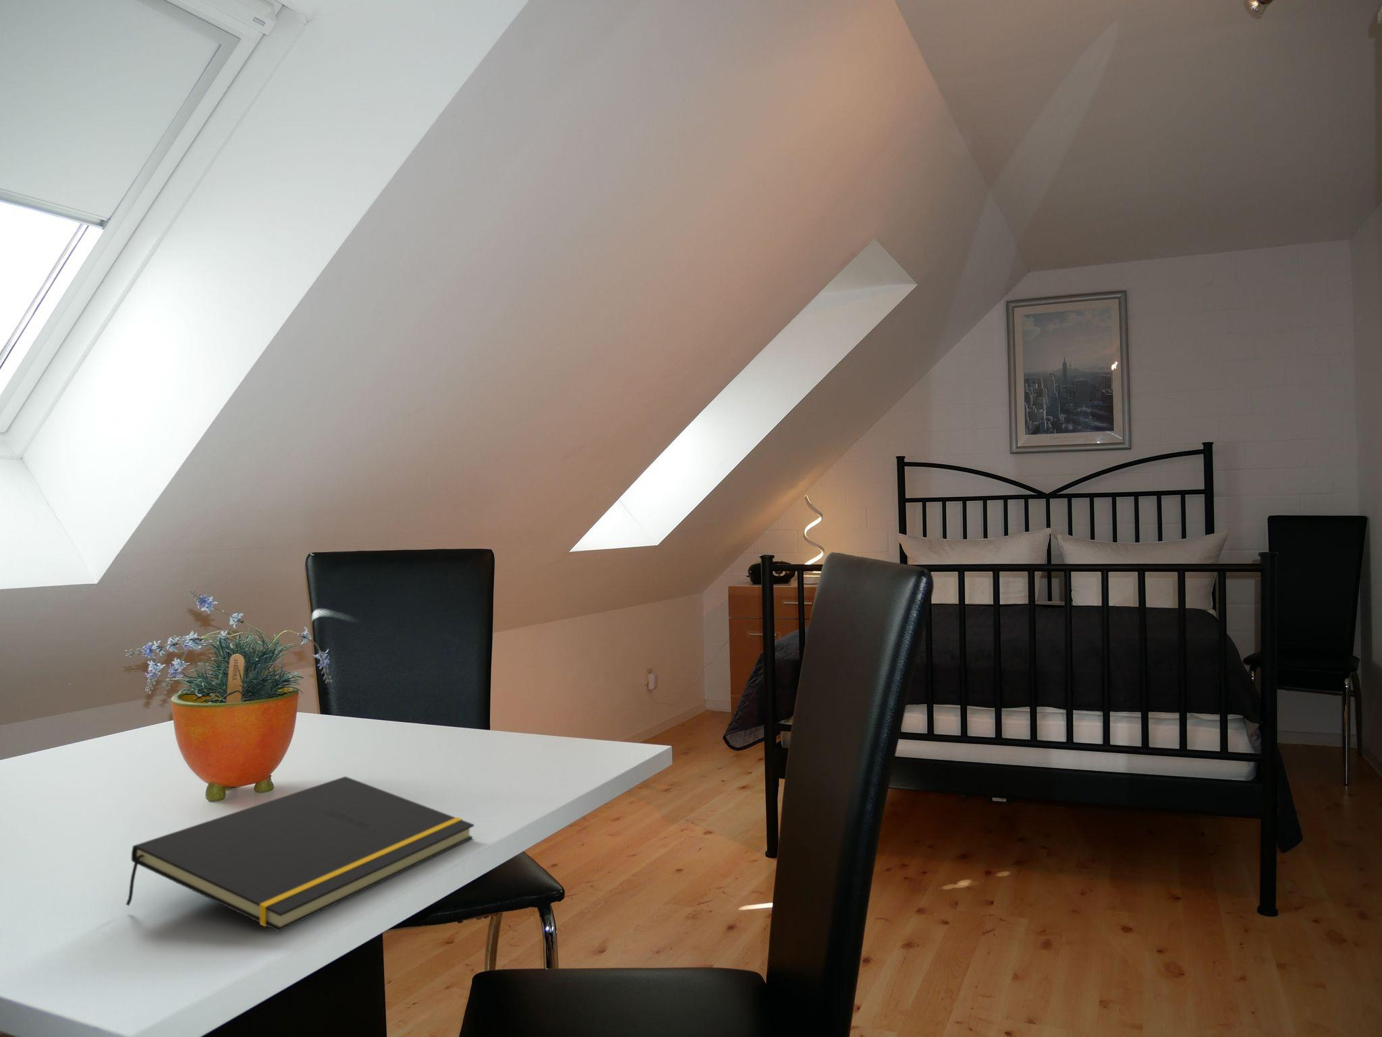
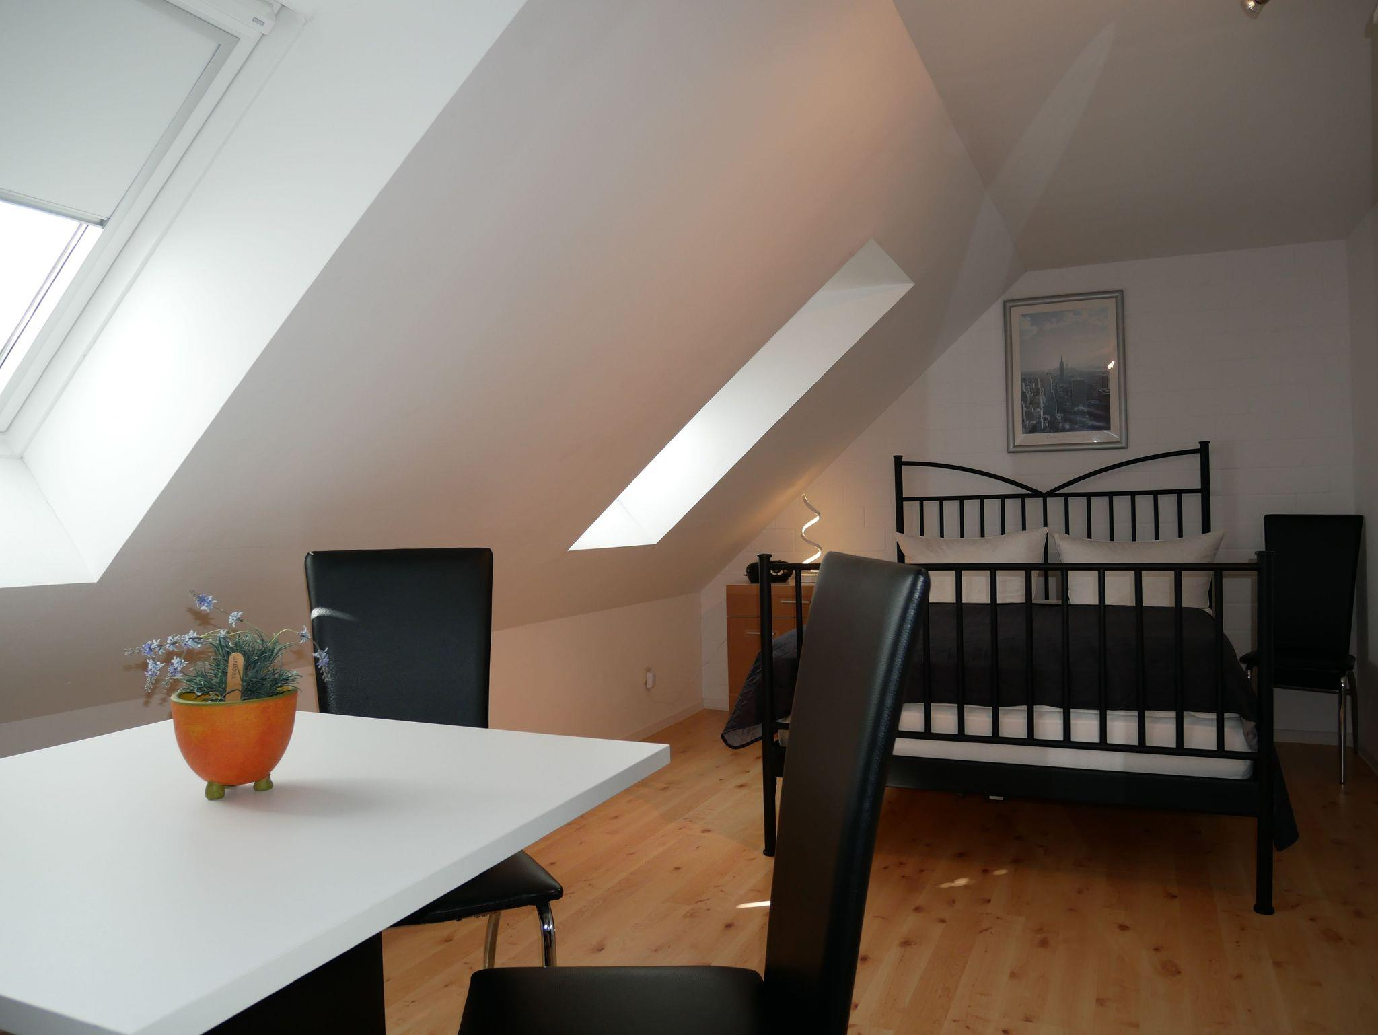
- notepad [125,776,475,932]
